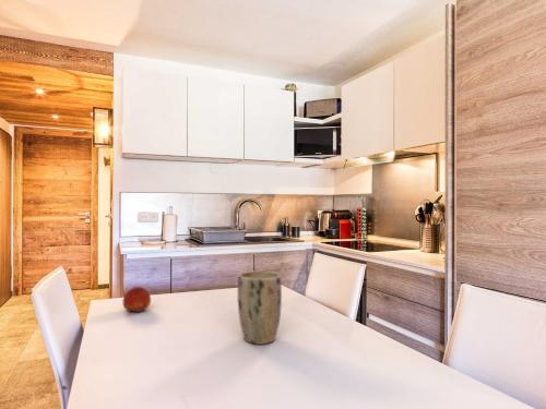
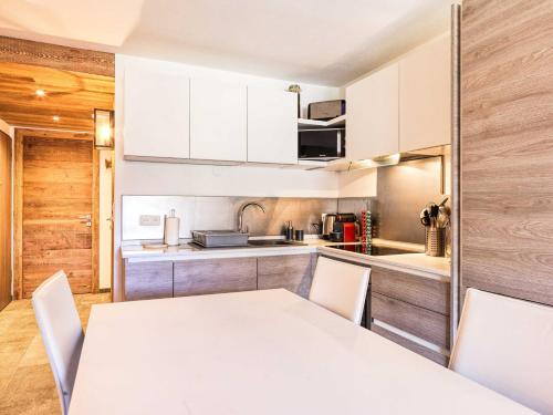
- fruit [122,286,152,314]
- plant pot [237,270,283,346]
